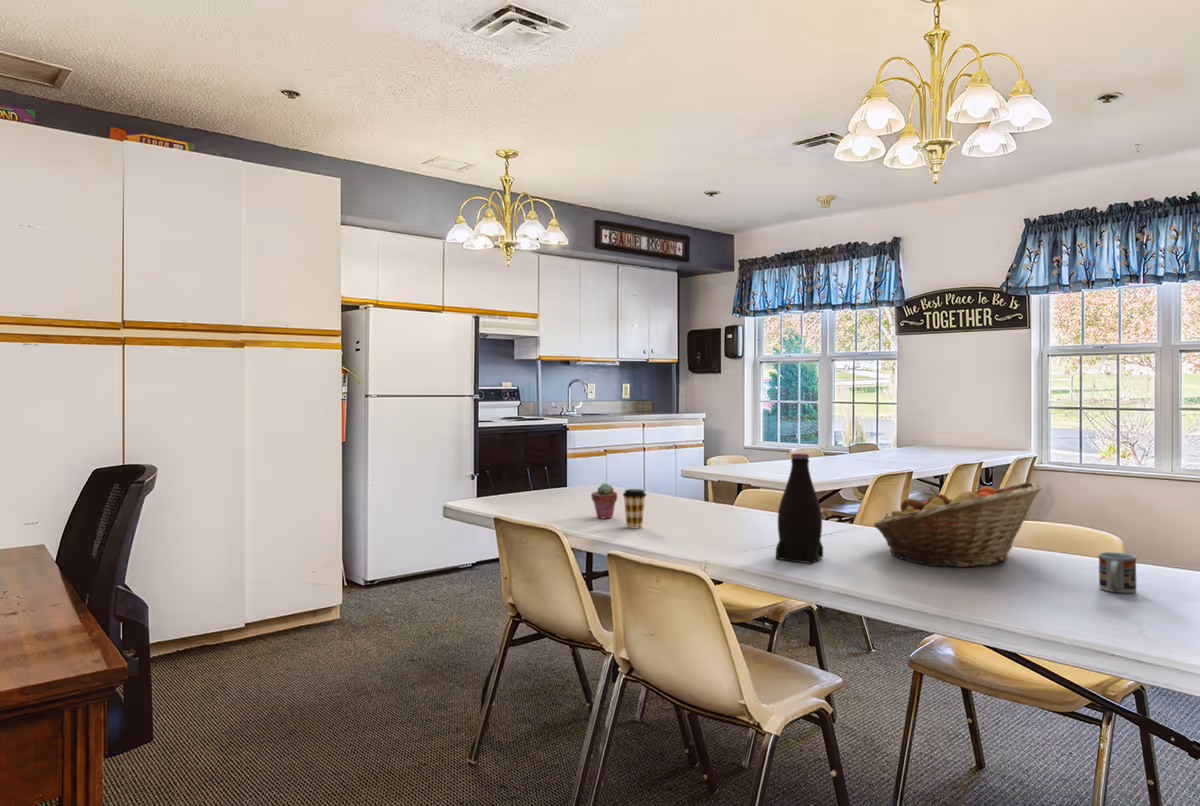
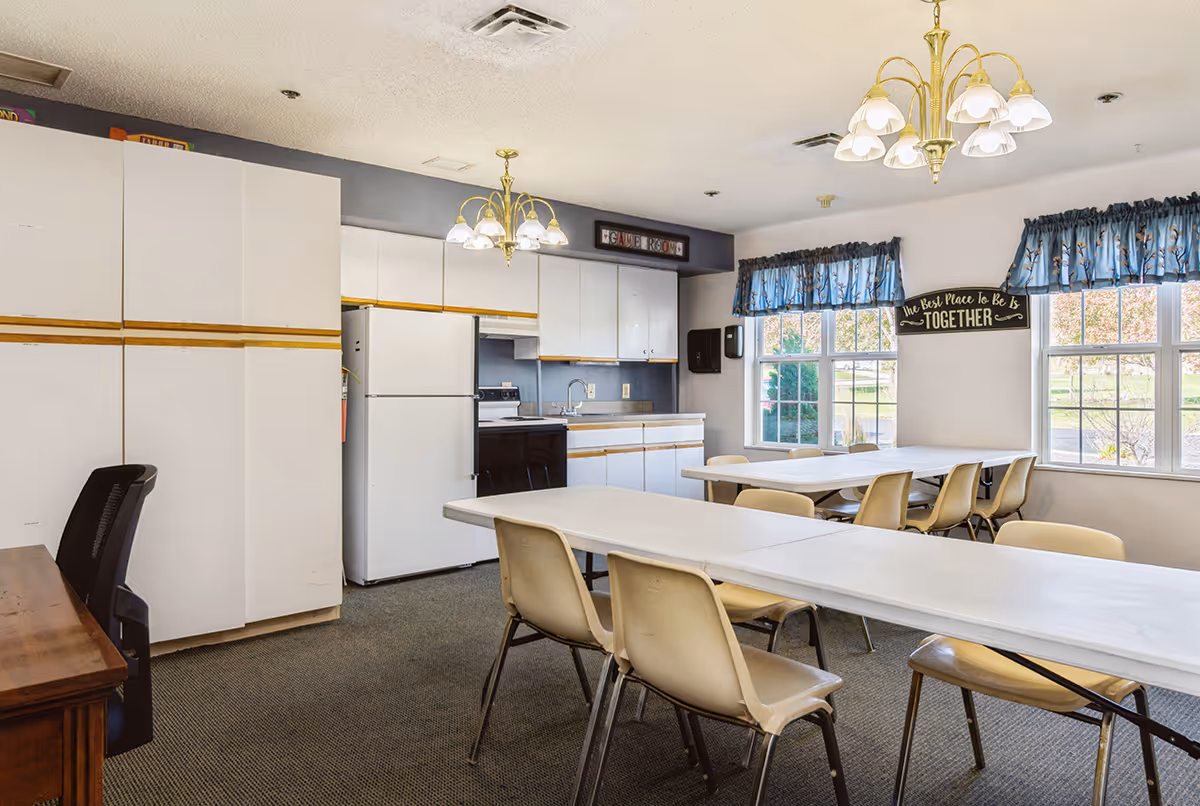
- bottle [775,452,824,565]
- fruit basket [873,481,1043,568]
- coffee cup [622,488,647,529]
- potted succulent [590,482,618,519]
- cup [1098,551,1138,594]
